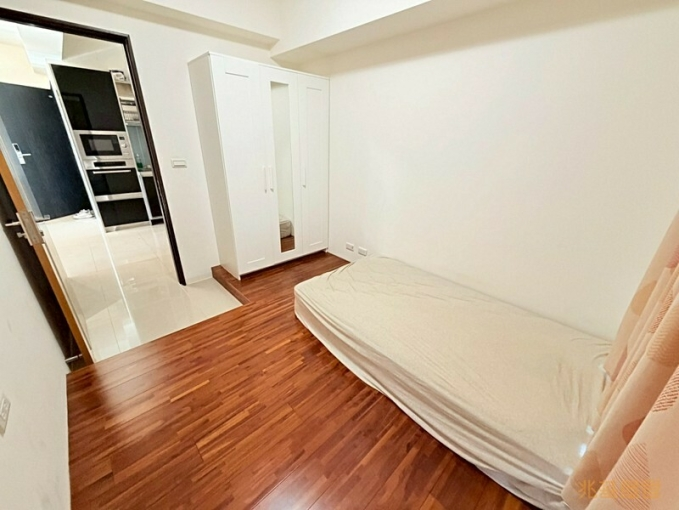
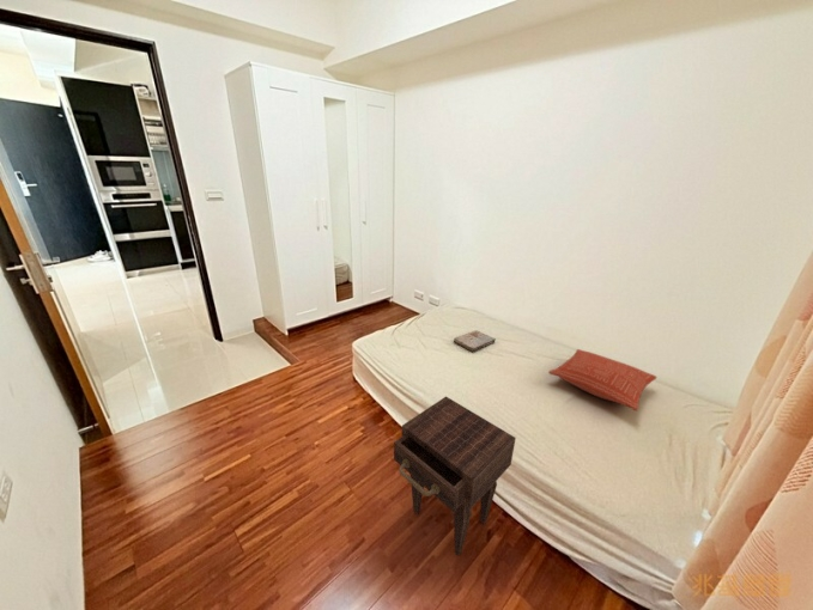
+ nightstand [393,395,517,556]
+ book [453,329,497,353]
+ pillow [548,348,657,411]
